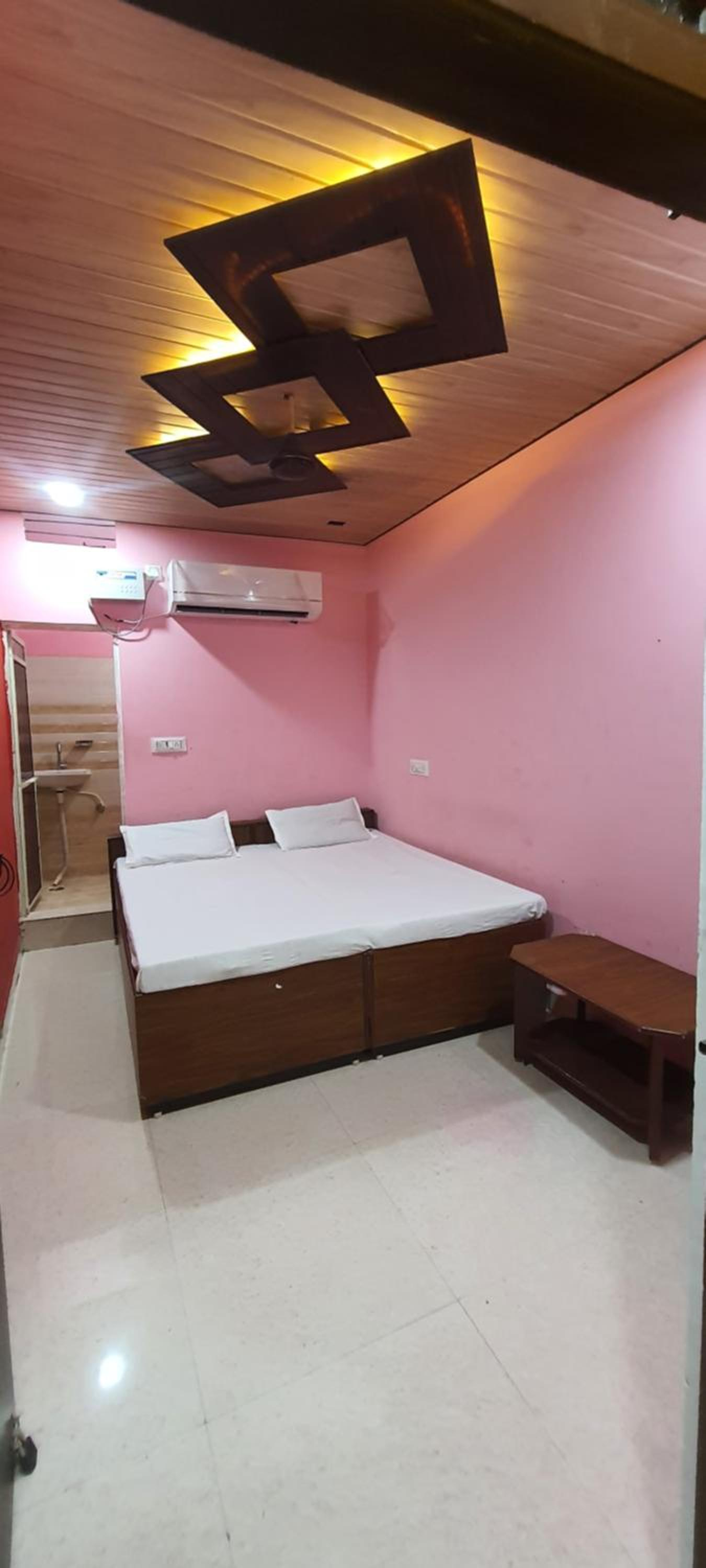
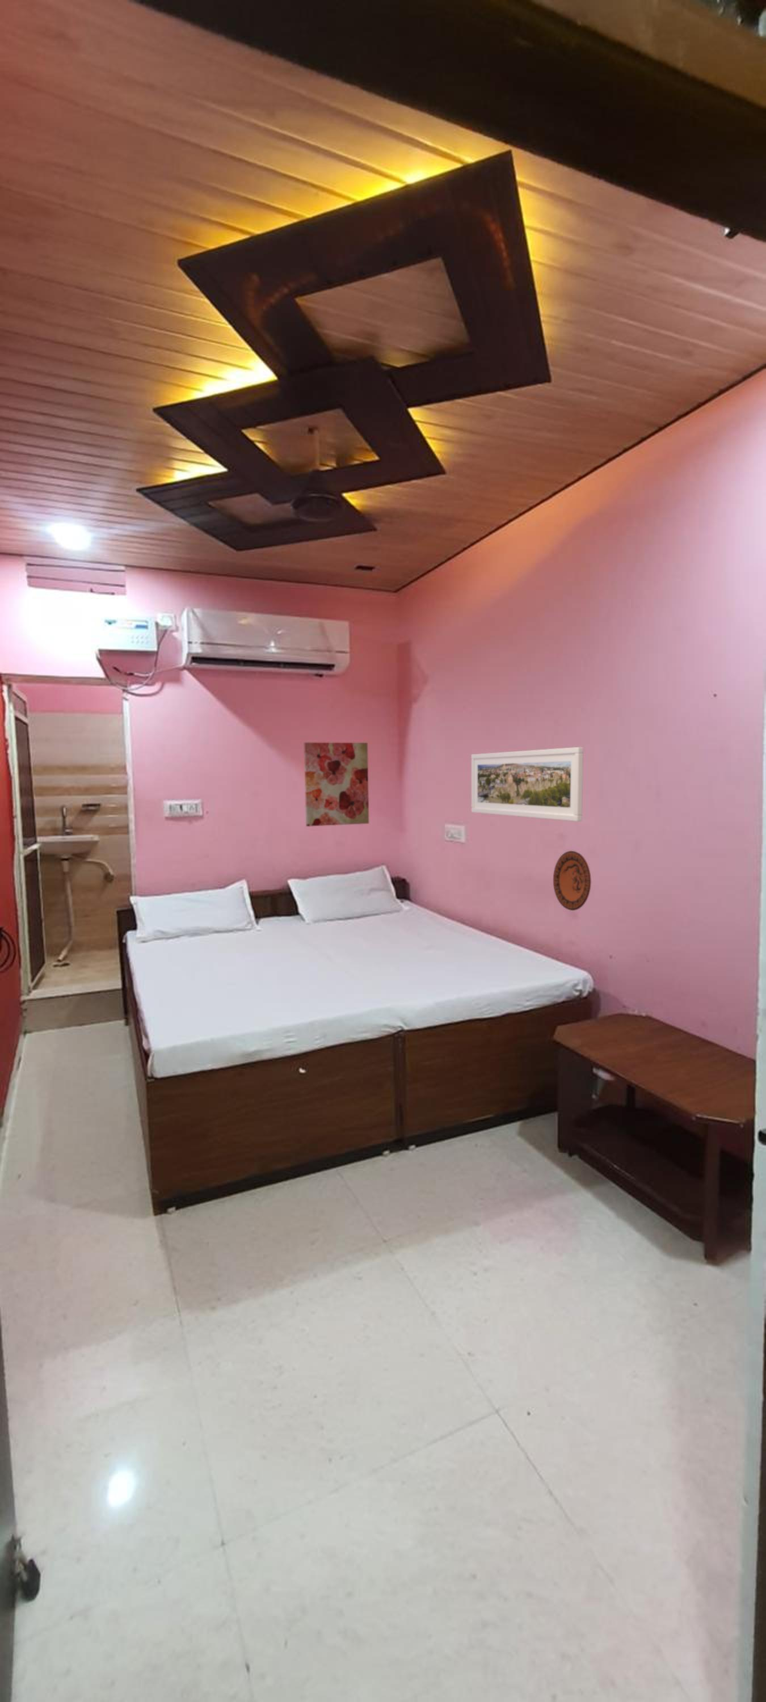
+ wall art [303,742,369,827]
+ decorative plate [552,850,591,911]
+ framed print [471,747,584,822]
